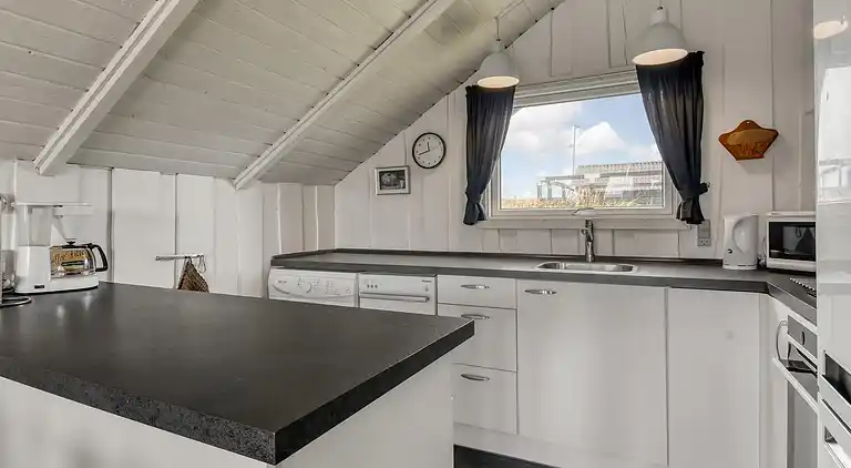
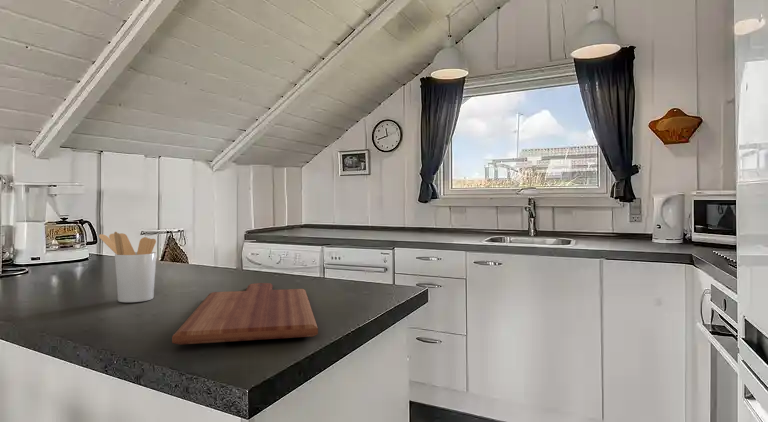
+ utensil holder [98,231,158,303]
+ cutting board [171,282,319,346]
